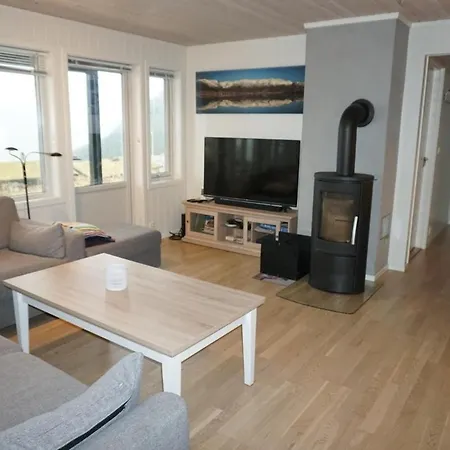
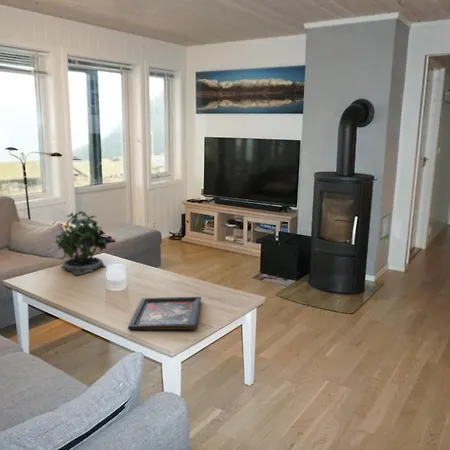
+ decorative tray [127,296,202,331]
+ potted plant [54,210,108,277]
